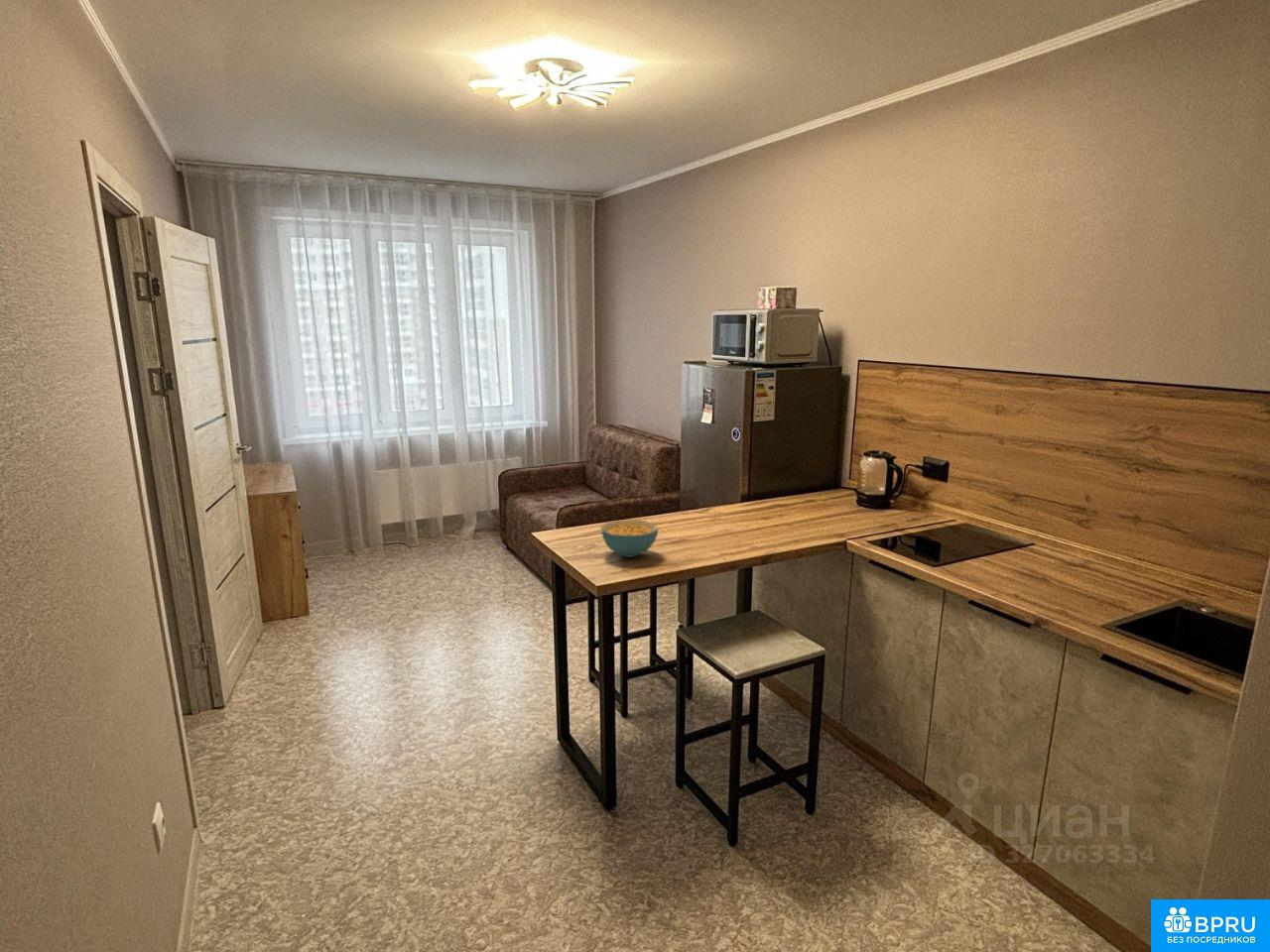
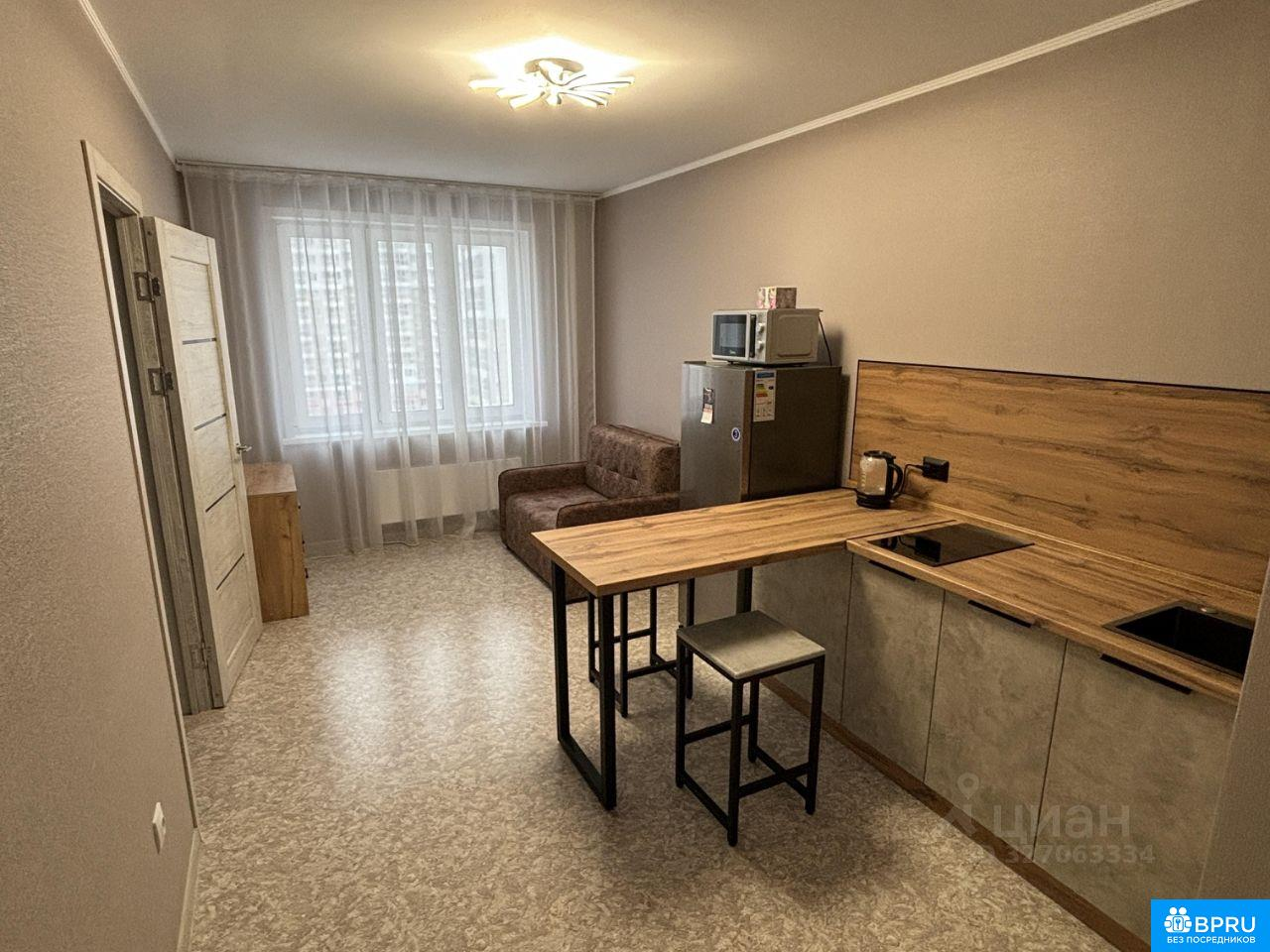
- cereal bowl [600,519,659,558]
